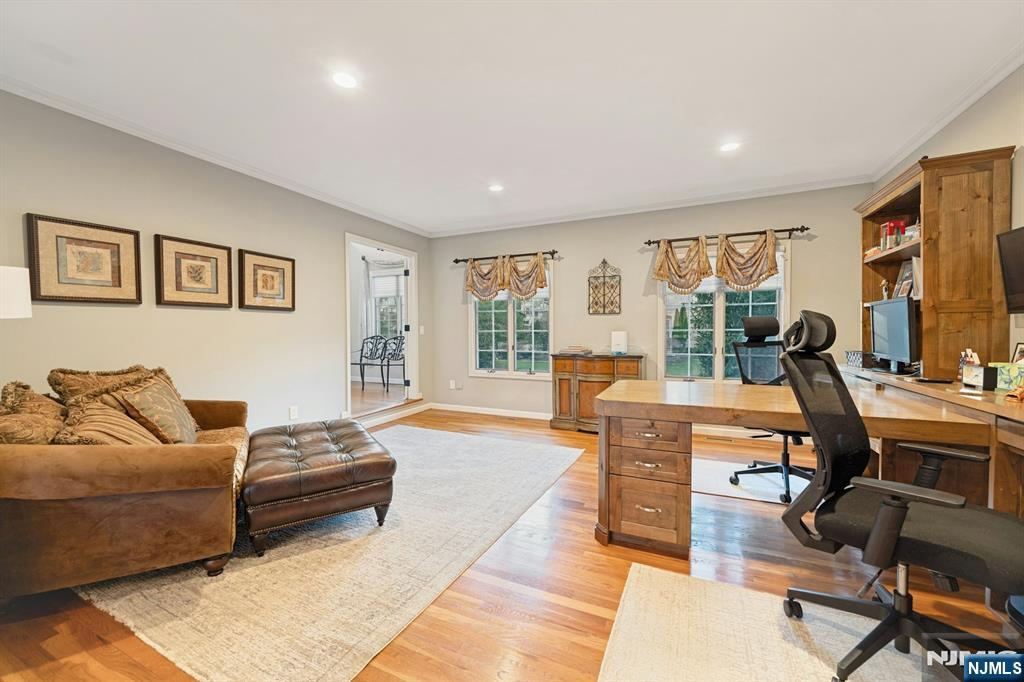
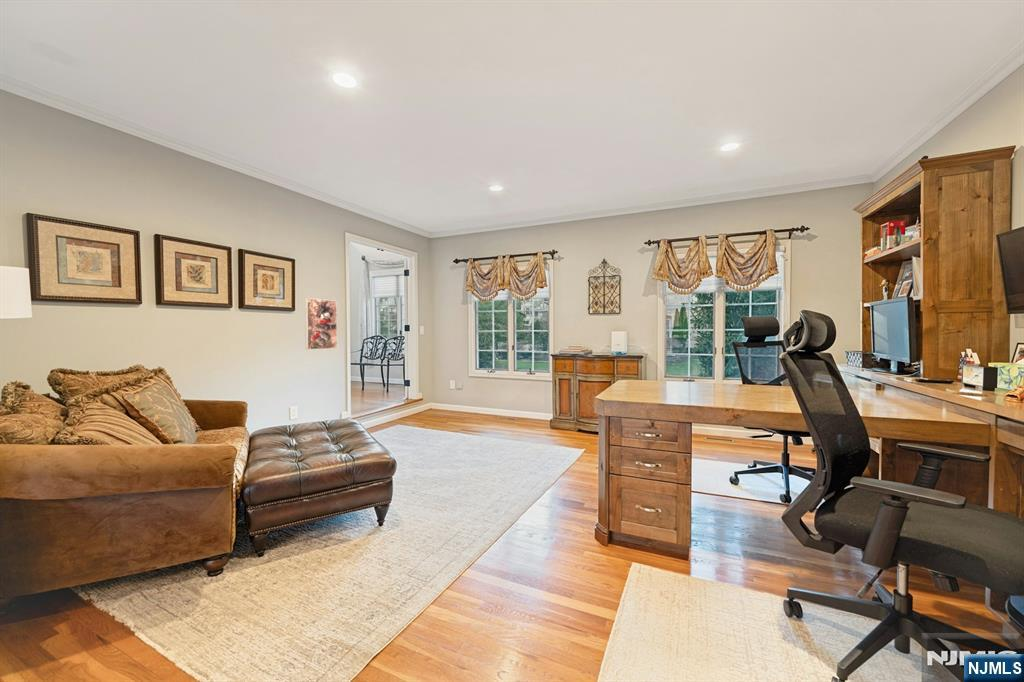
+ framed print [304,297,338,351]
